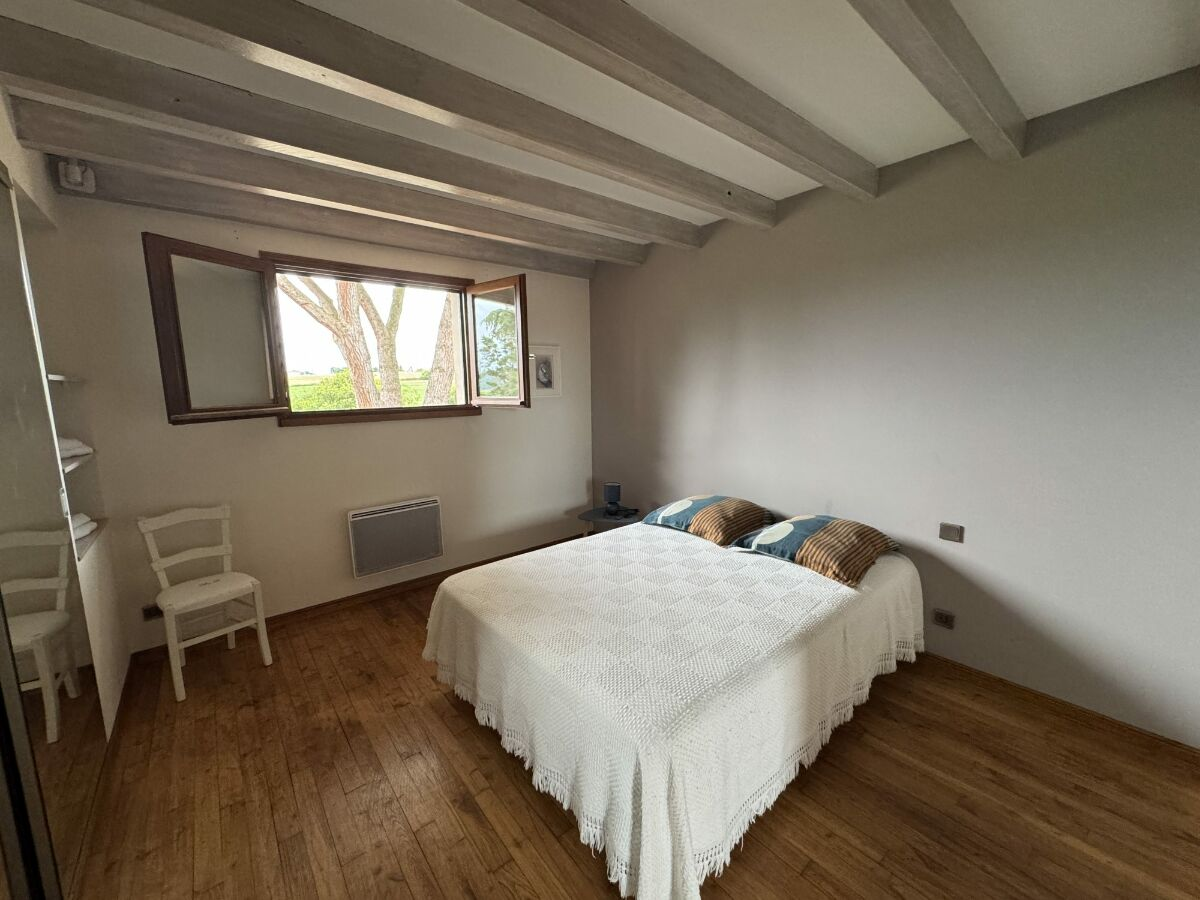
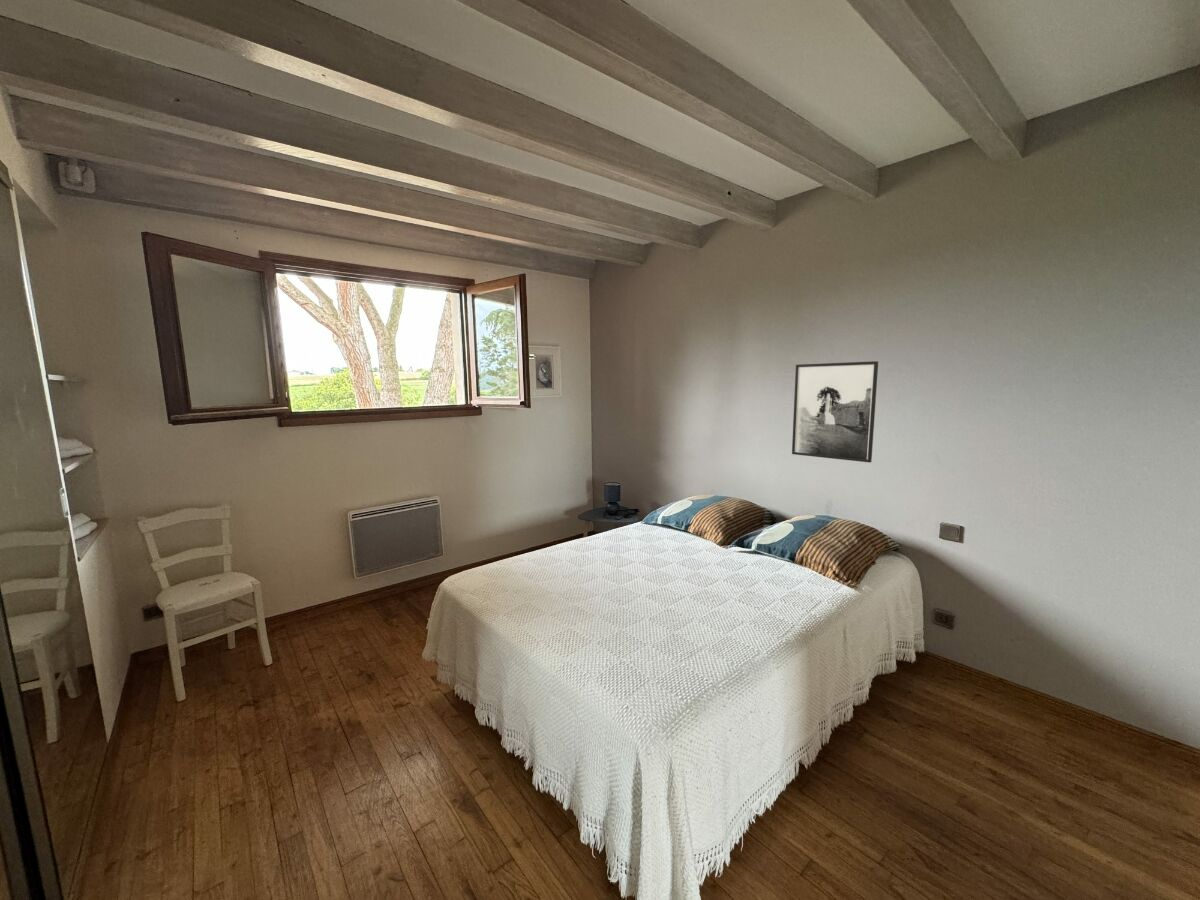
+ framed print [791,360,879,463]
